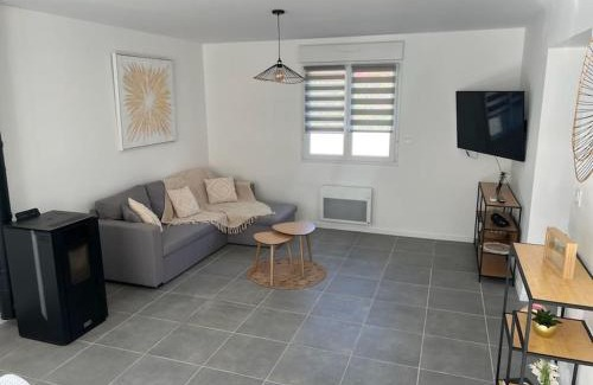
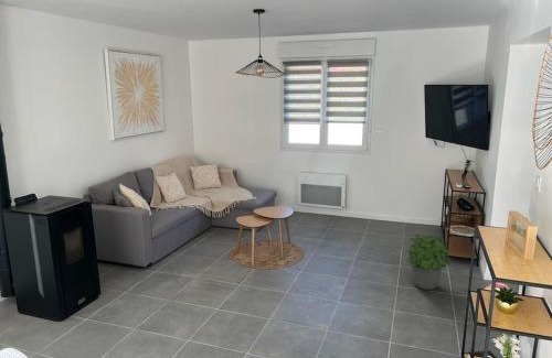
+ potted plant [405,232,453,291]
